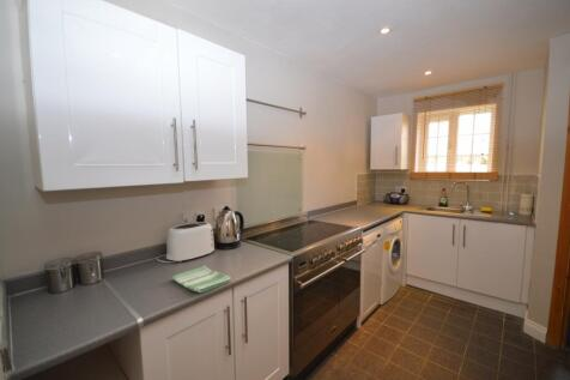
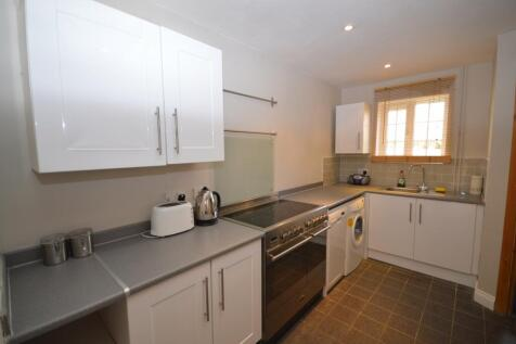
- dish towel [170,265,232,294]
